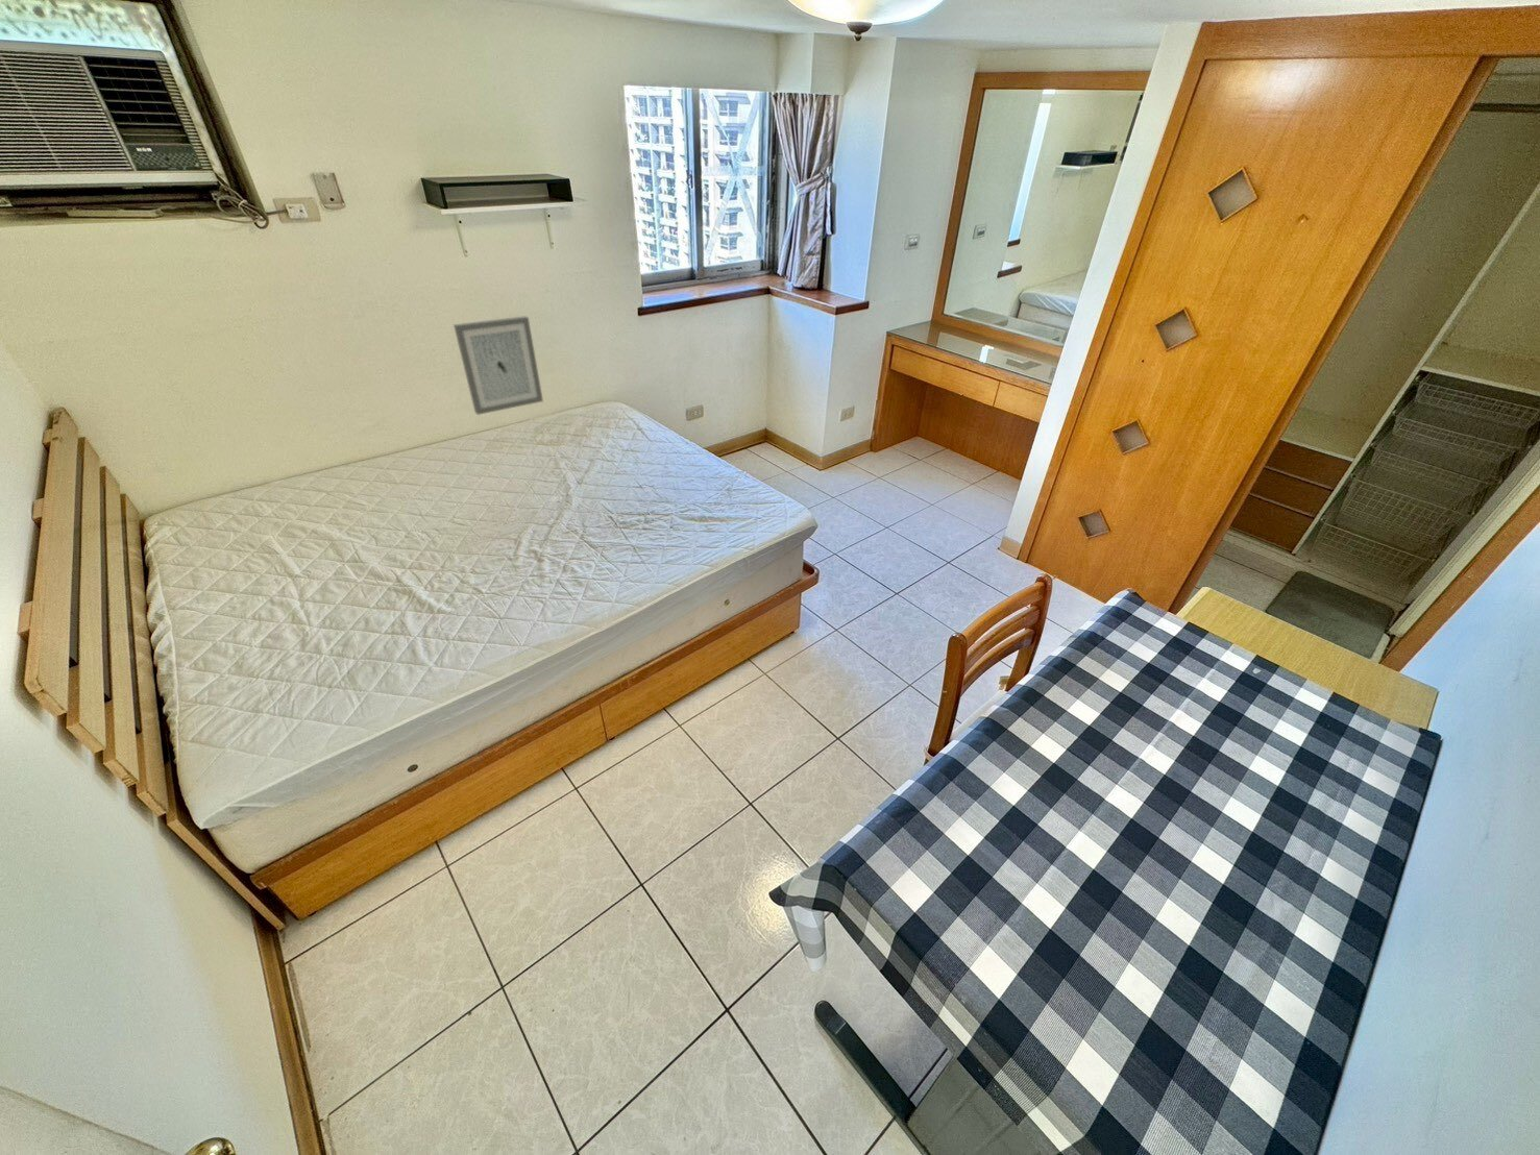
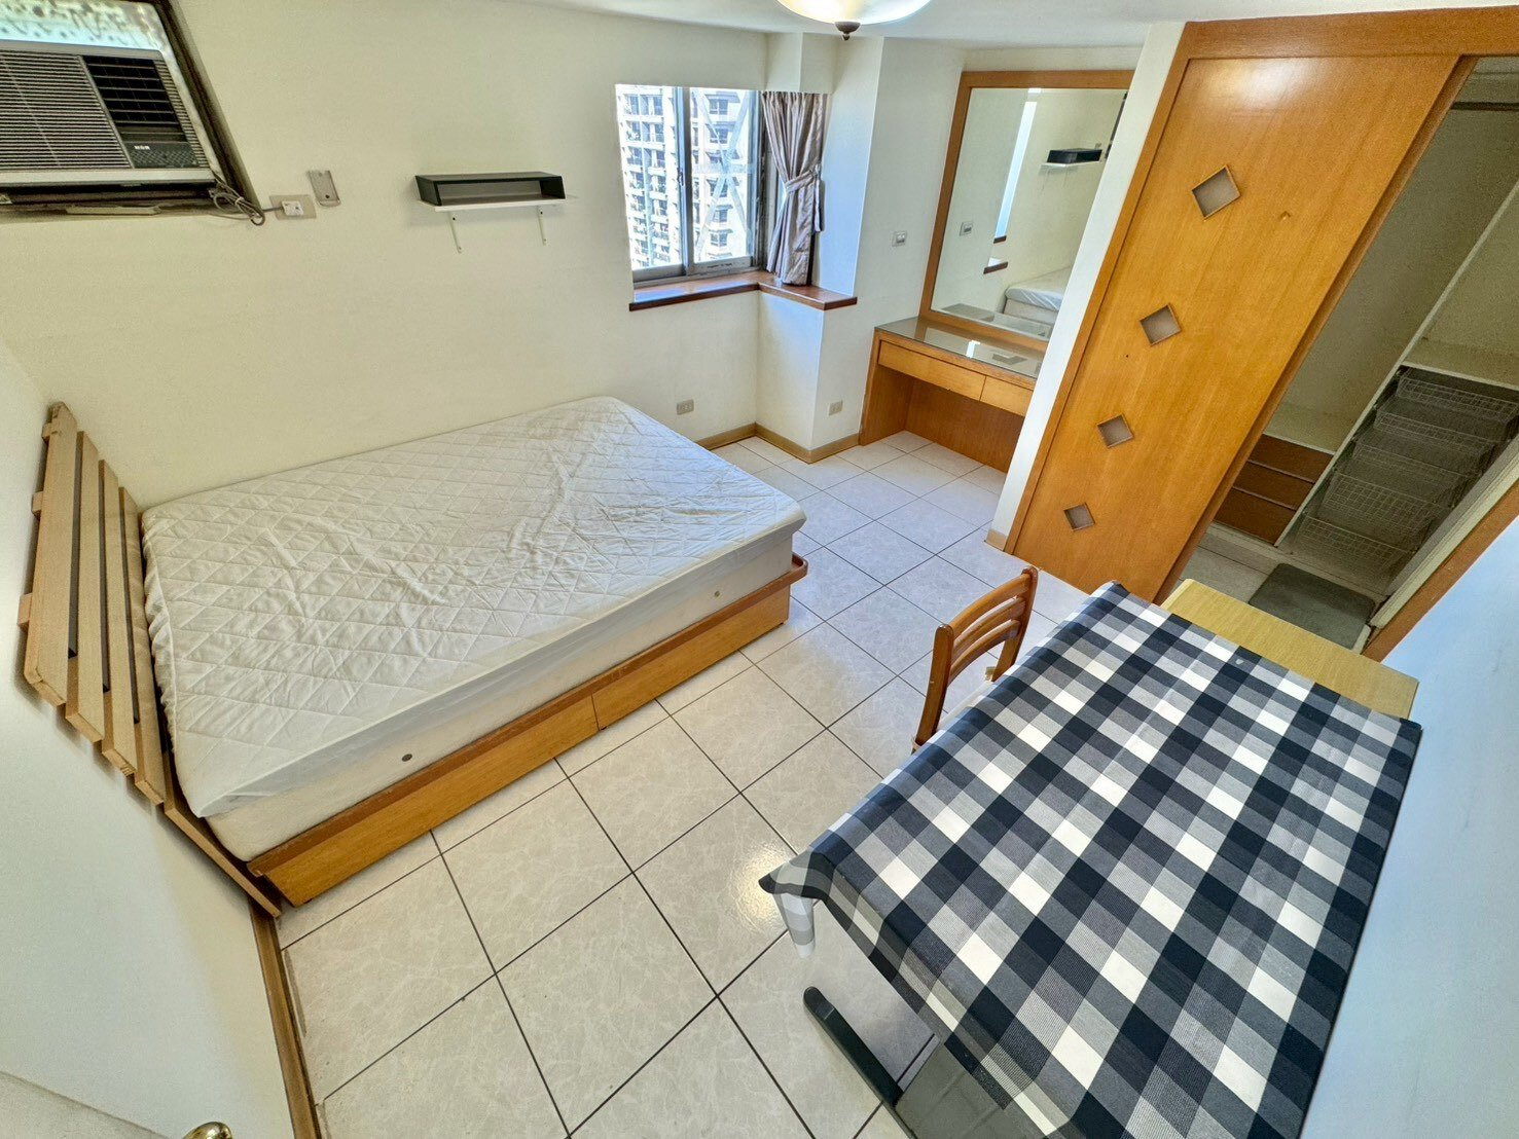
- wall art [453,314,544,416]
